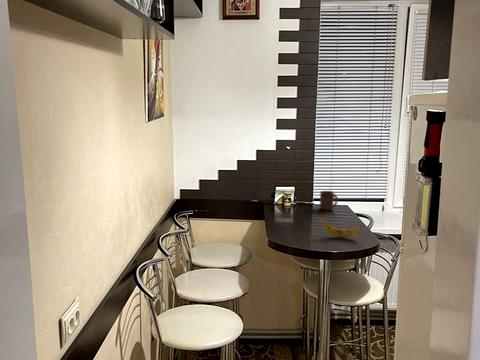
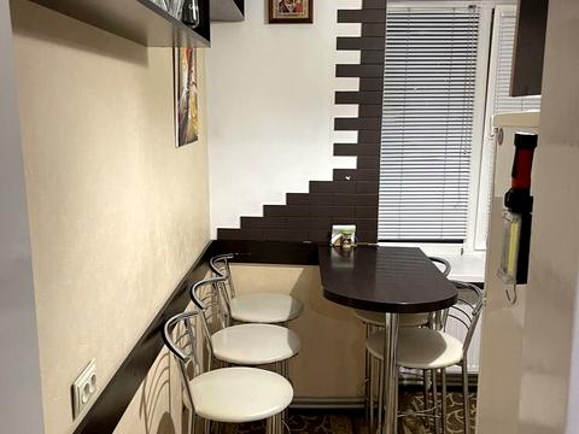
- cup [319,190,339,211]
- banana [321,214,362,238]
